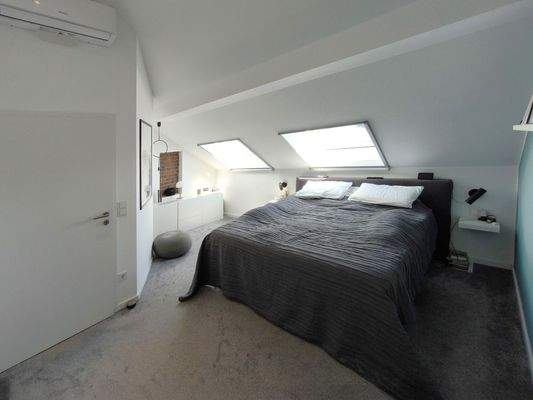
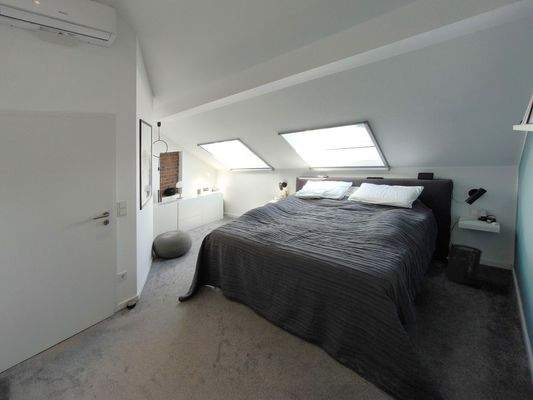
+ trash can [445,243,484,286]
